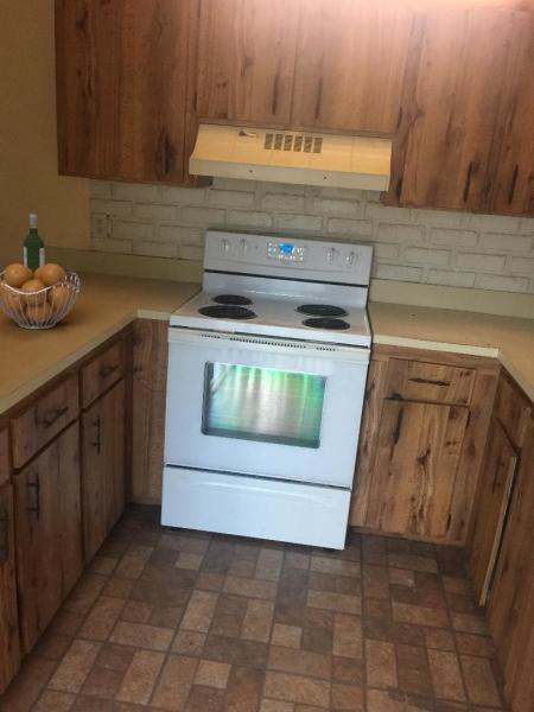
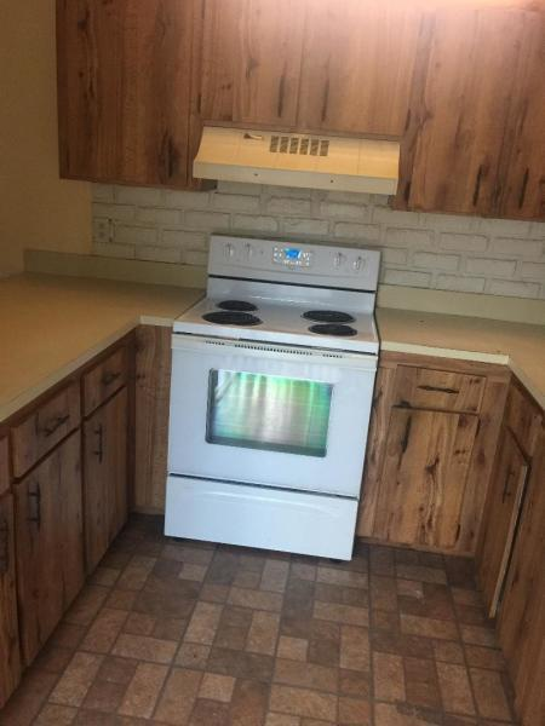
- fruit basket [0,262,81,330]
- wine bottle [23,212,46,274]
